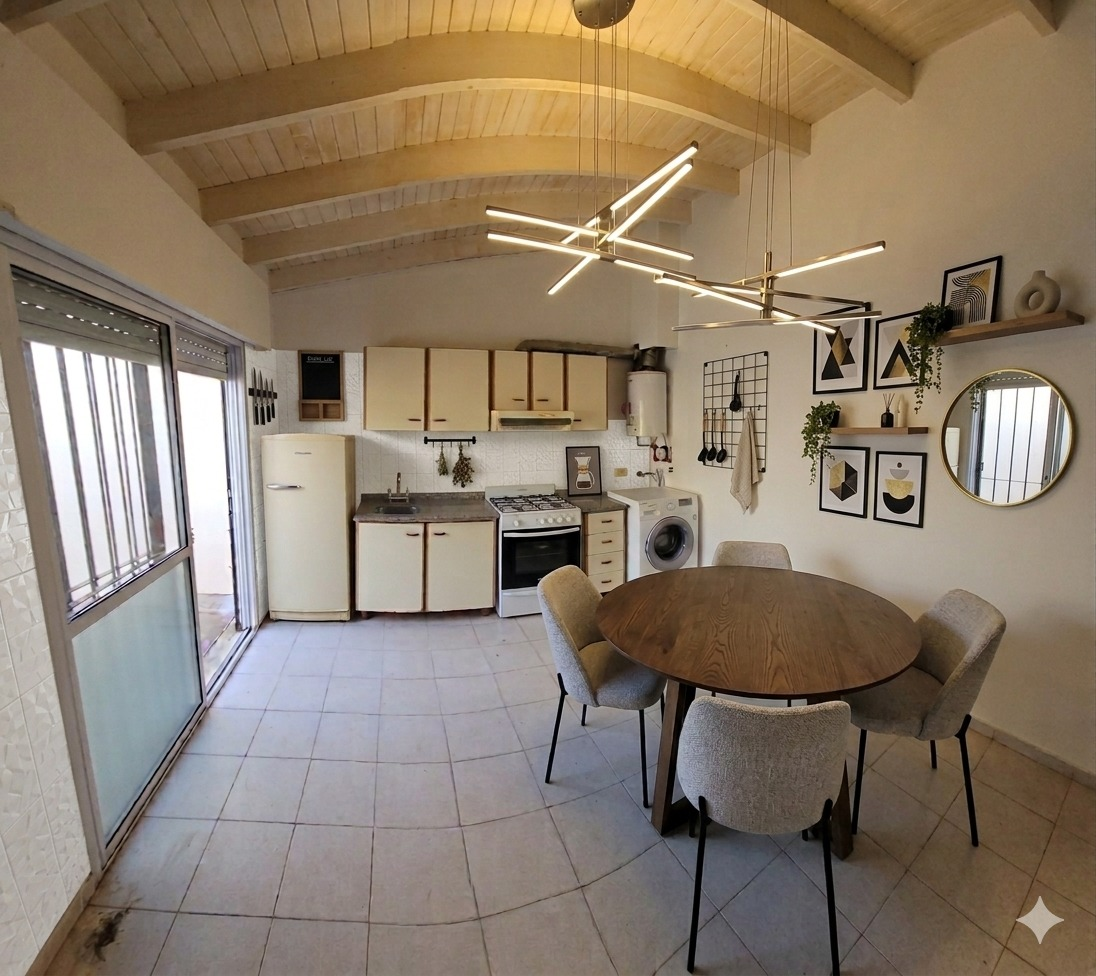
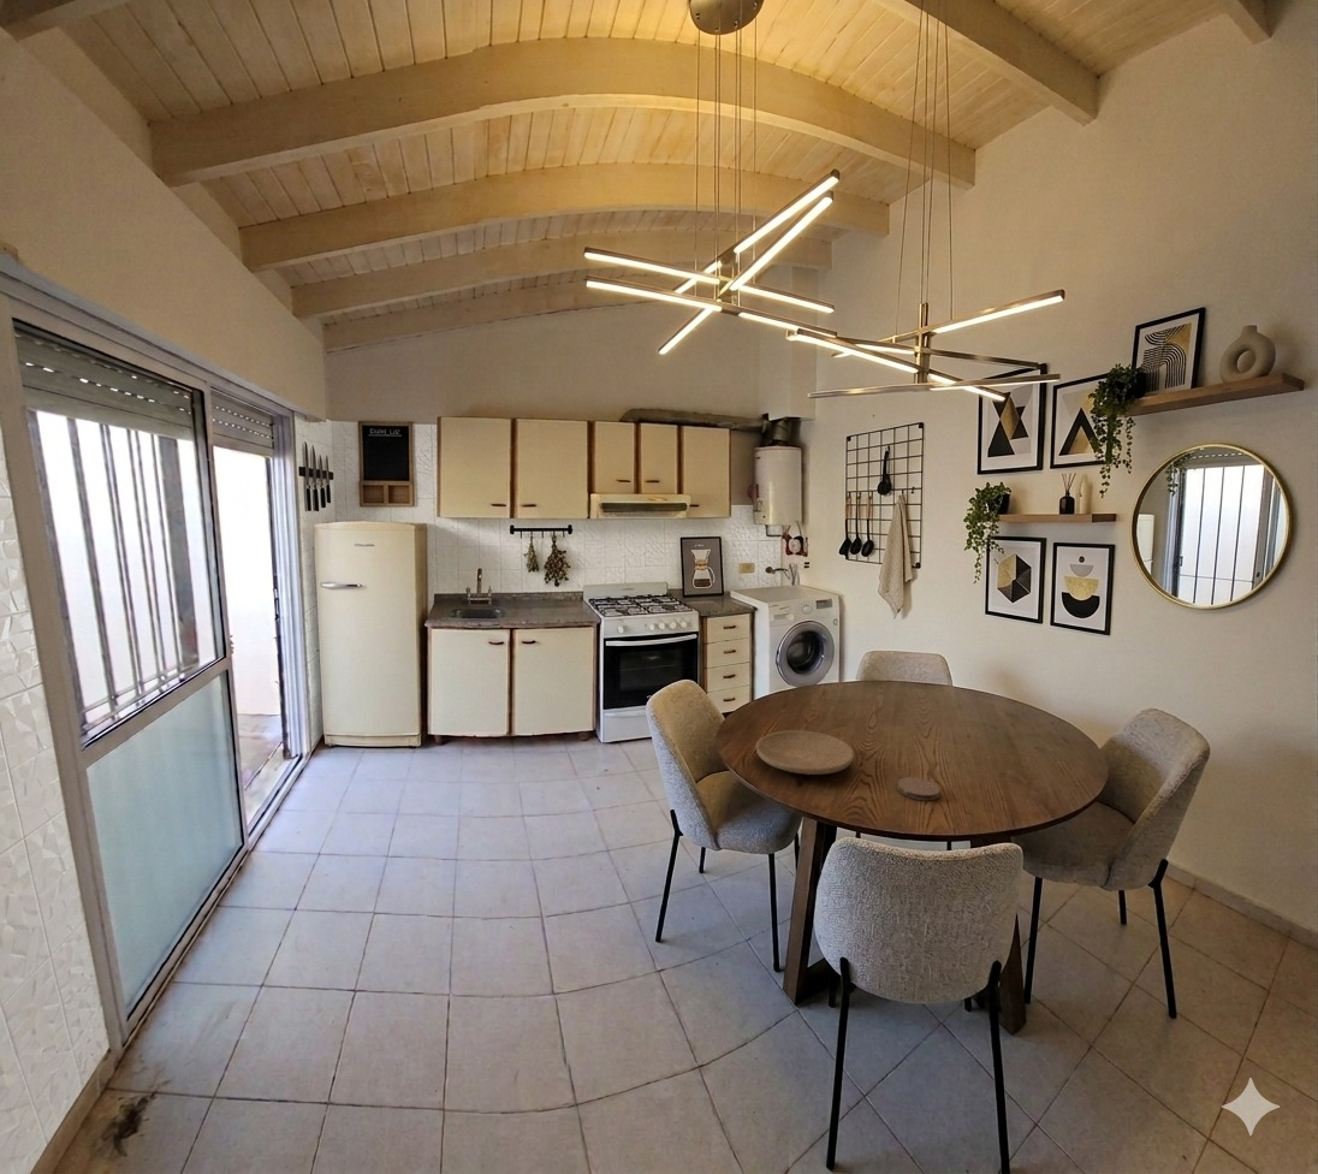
+ coaster [896,776,940,801]
+ plate [755,729,855,776]
